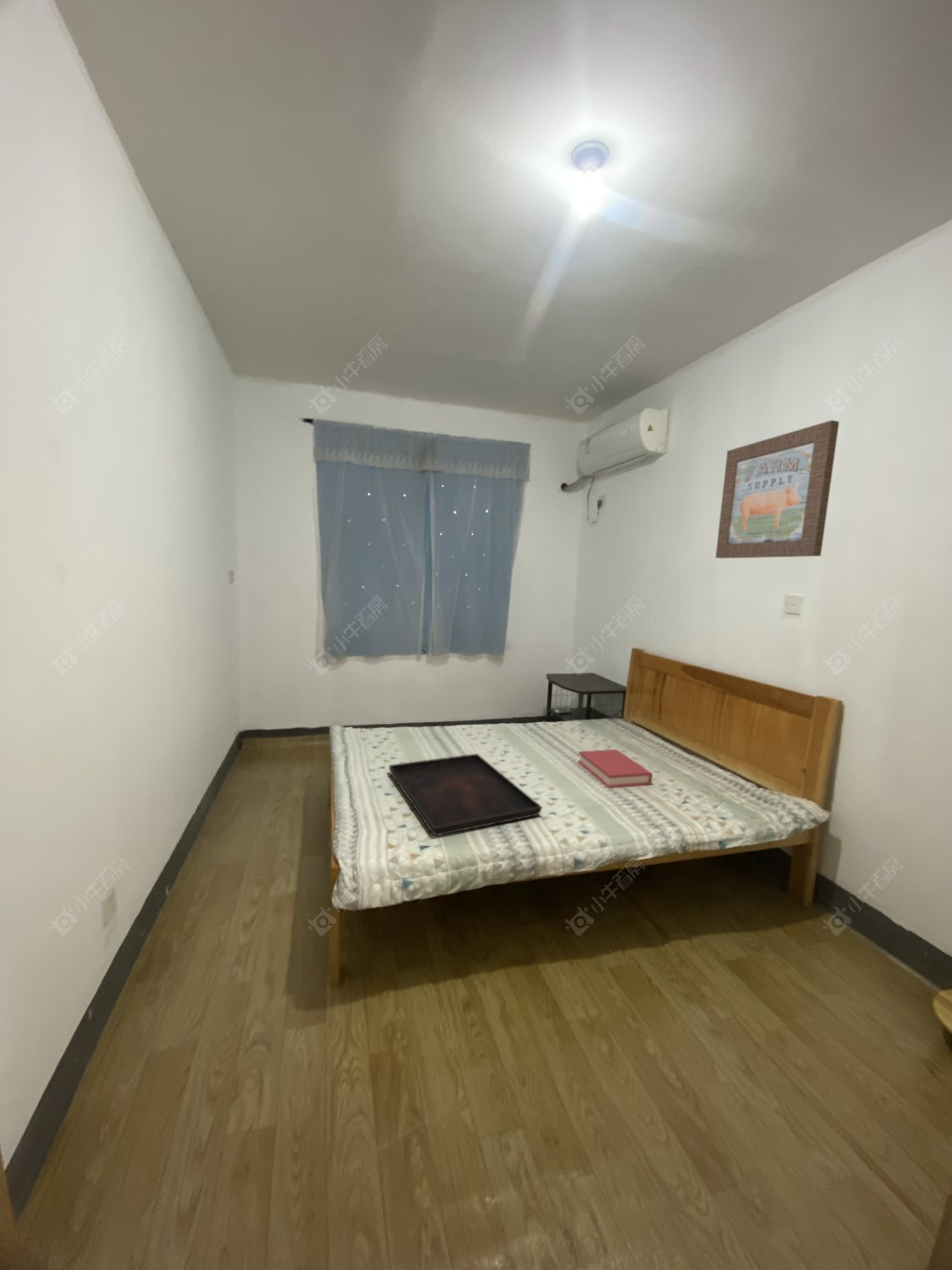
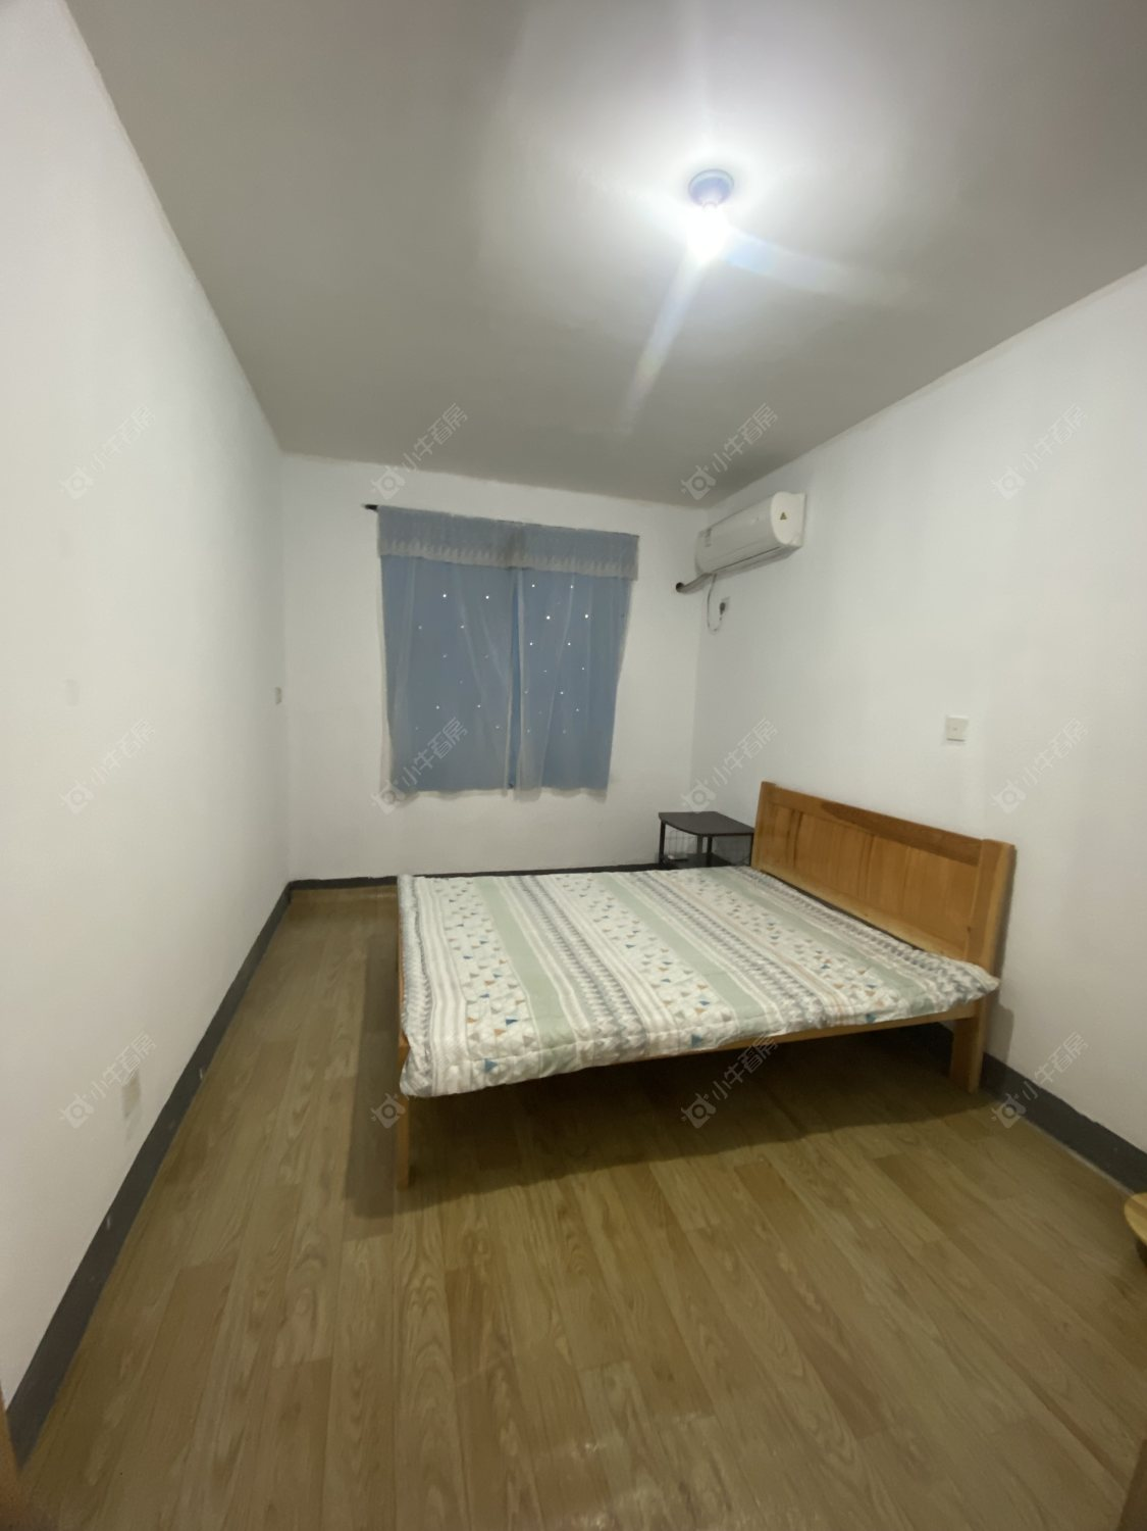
- wall art [715,419,840,559]
- hardback book [577,748,653,789]
- serving tray [388,753,542,837]
